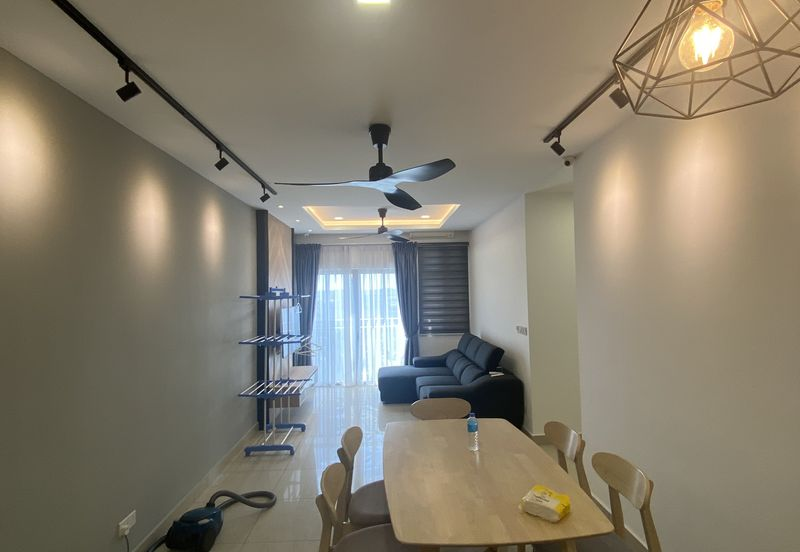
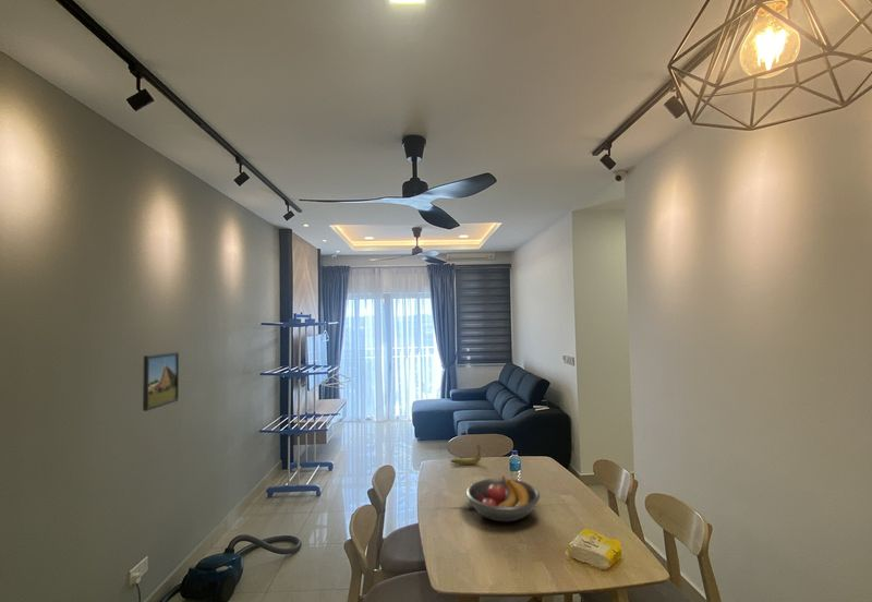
+ fruit bowl [464,474,541,522]
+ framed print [142,351,180,412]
+ banana [450,444,482,466]
